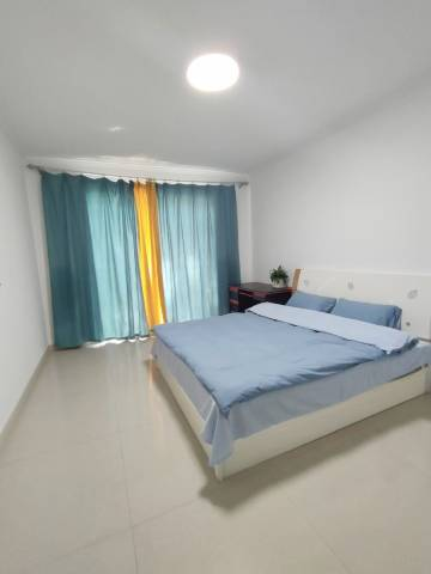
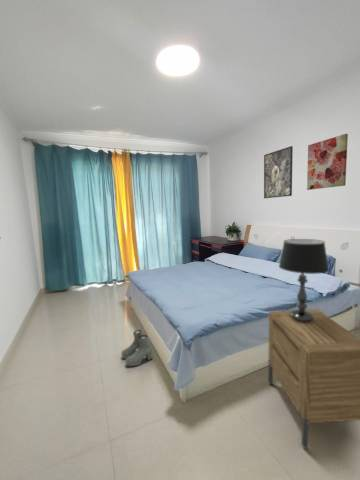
+ wall art [306,133,349,191]
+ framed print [263,145,294,199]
+ boots [120,329,154,367]
+ table lamp [278,238,330,322]
+ nightstand [267,308,360,450]
